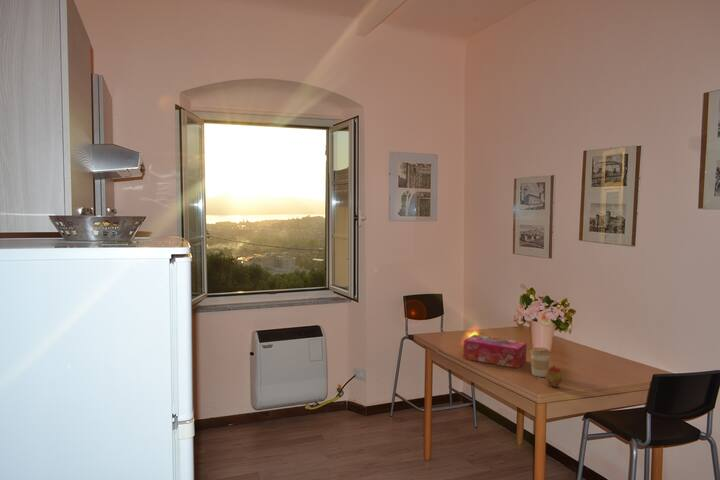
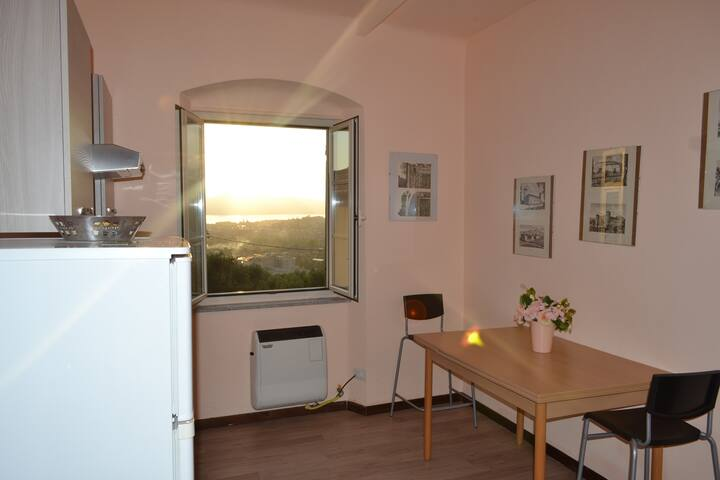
- tissue box [462,334,528,369]
- apple [545,364,563,388]
- coffee cup [529,347,551,378]
